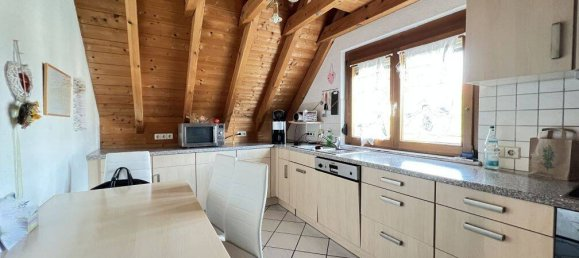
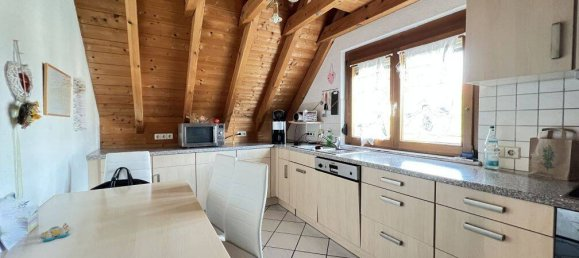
+ salt and pepper shaker set [39,222,70,243]
